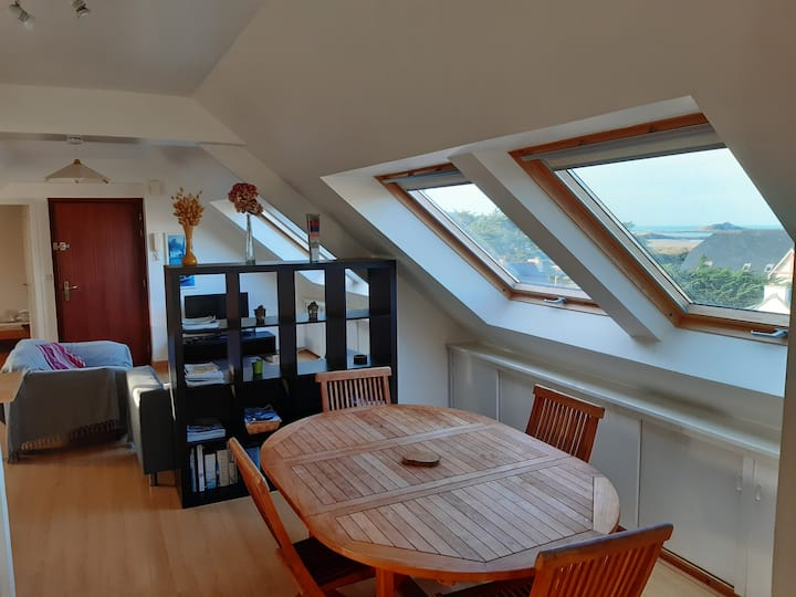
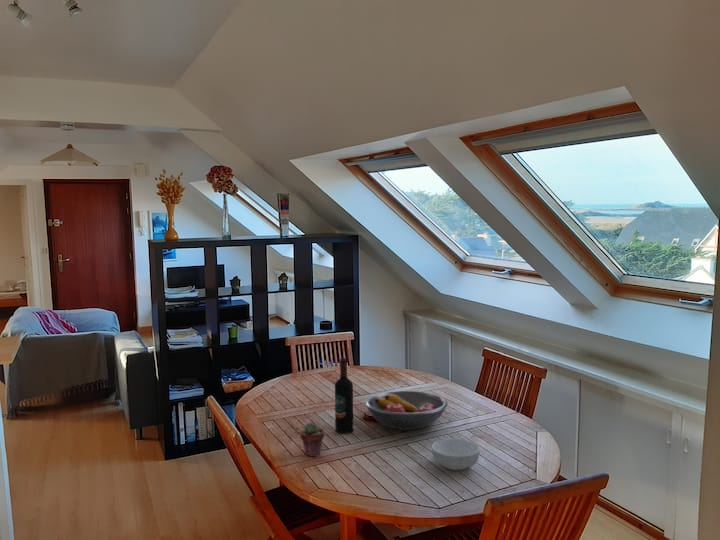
+ wine bottle [334,357,354,434]
+ cereal bowl [431,438,481,471]
+ fruit bowl [364,390,449,431]
+ potted succulent [299,421,325,457]
